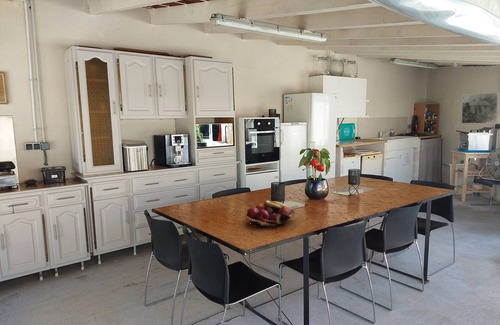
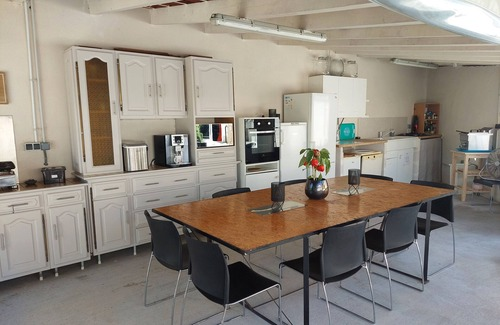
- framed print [461,91,500,124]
- fruit basket [245,200,296,229]
